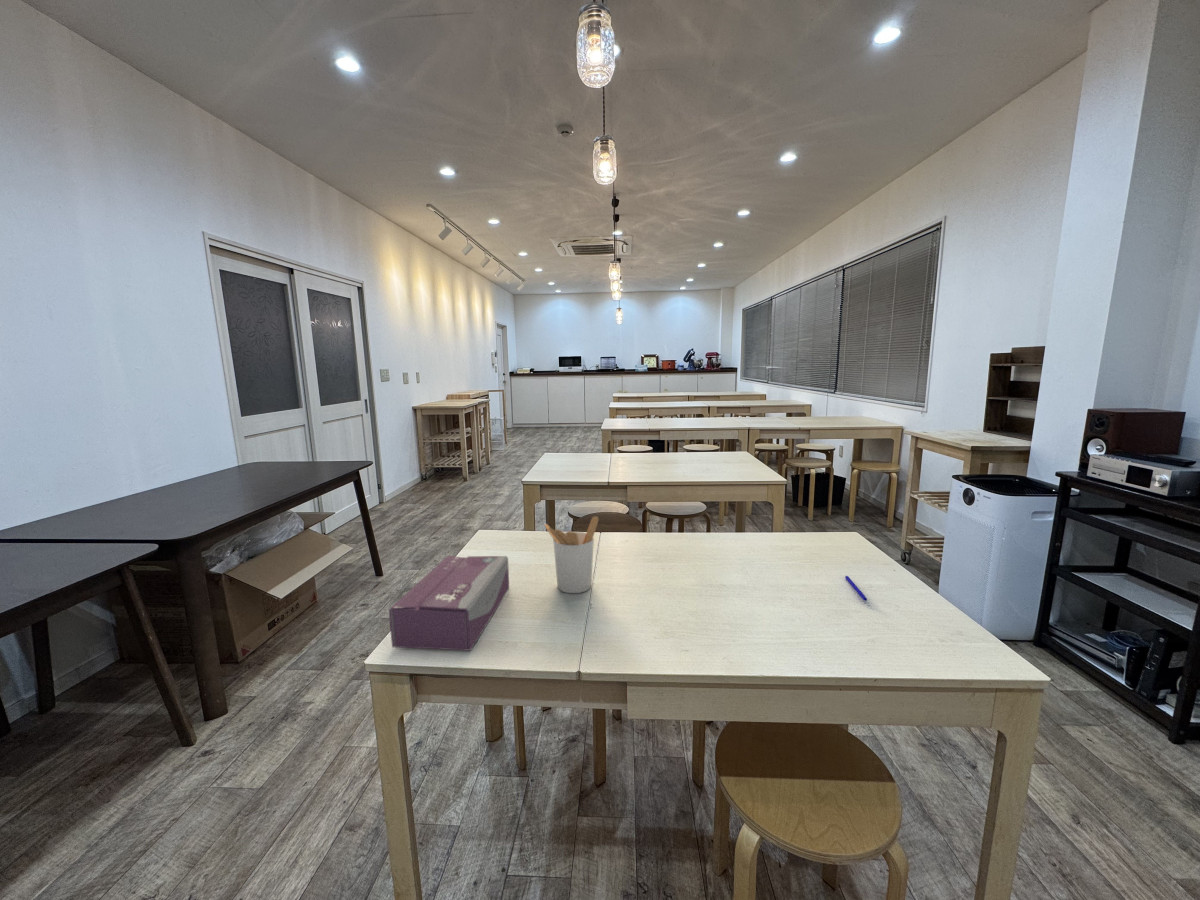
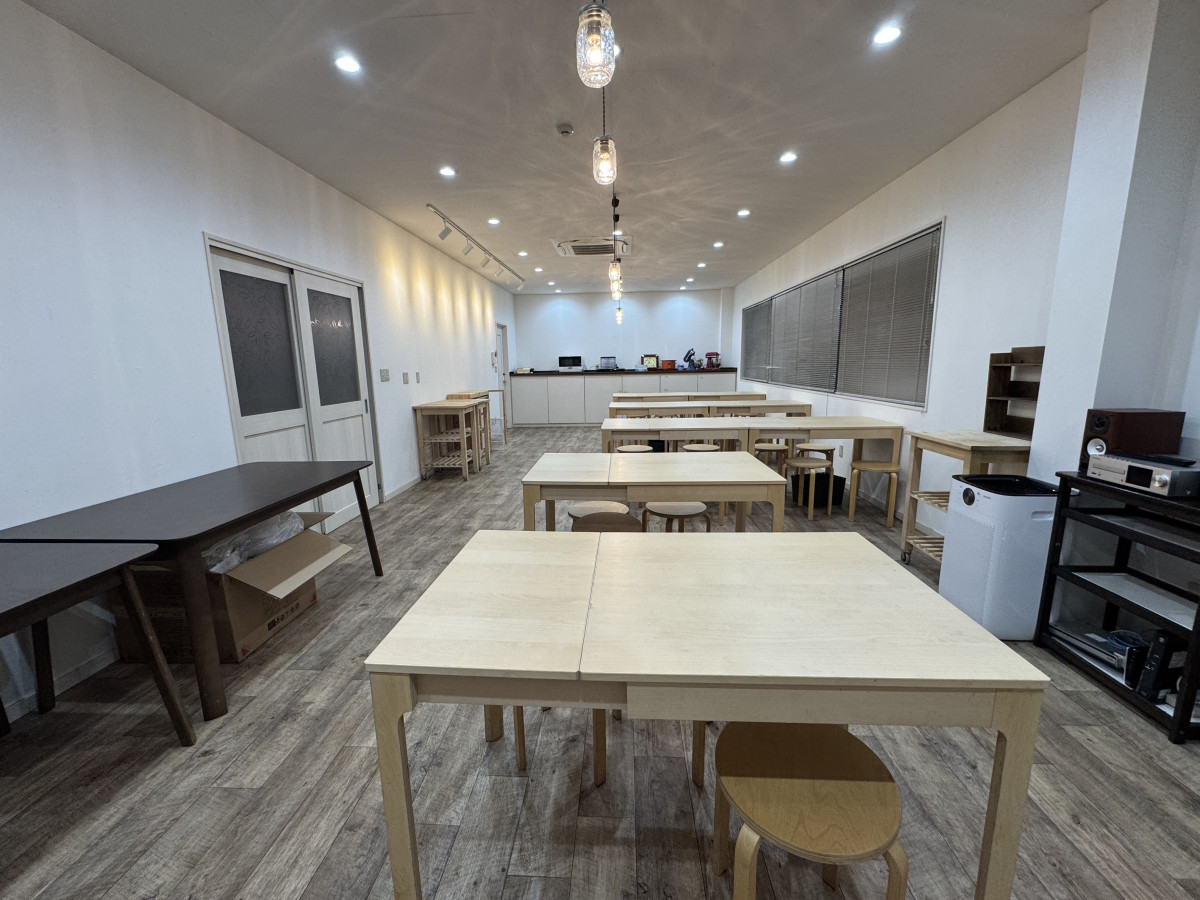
- tissue box [388,555,510,652]
- pen [844,575,868,602]
- utensil holder [544,515,600,594]
